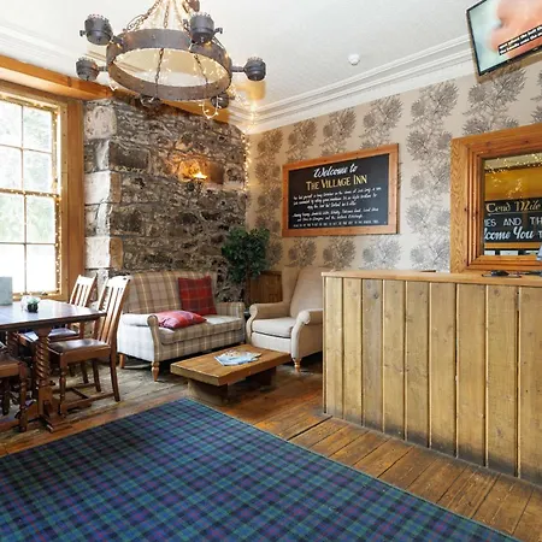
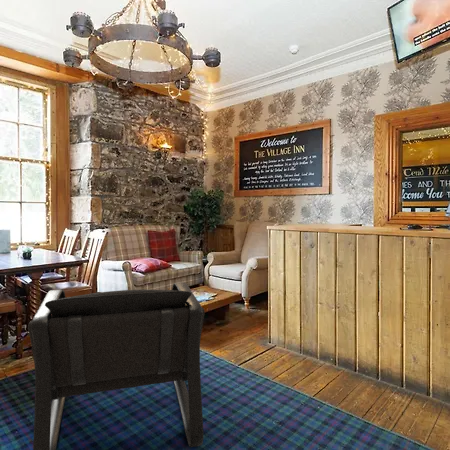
+ armchair [27,282,205,450]
